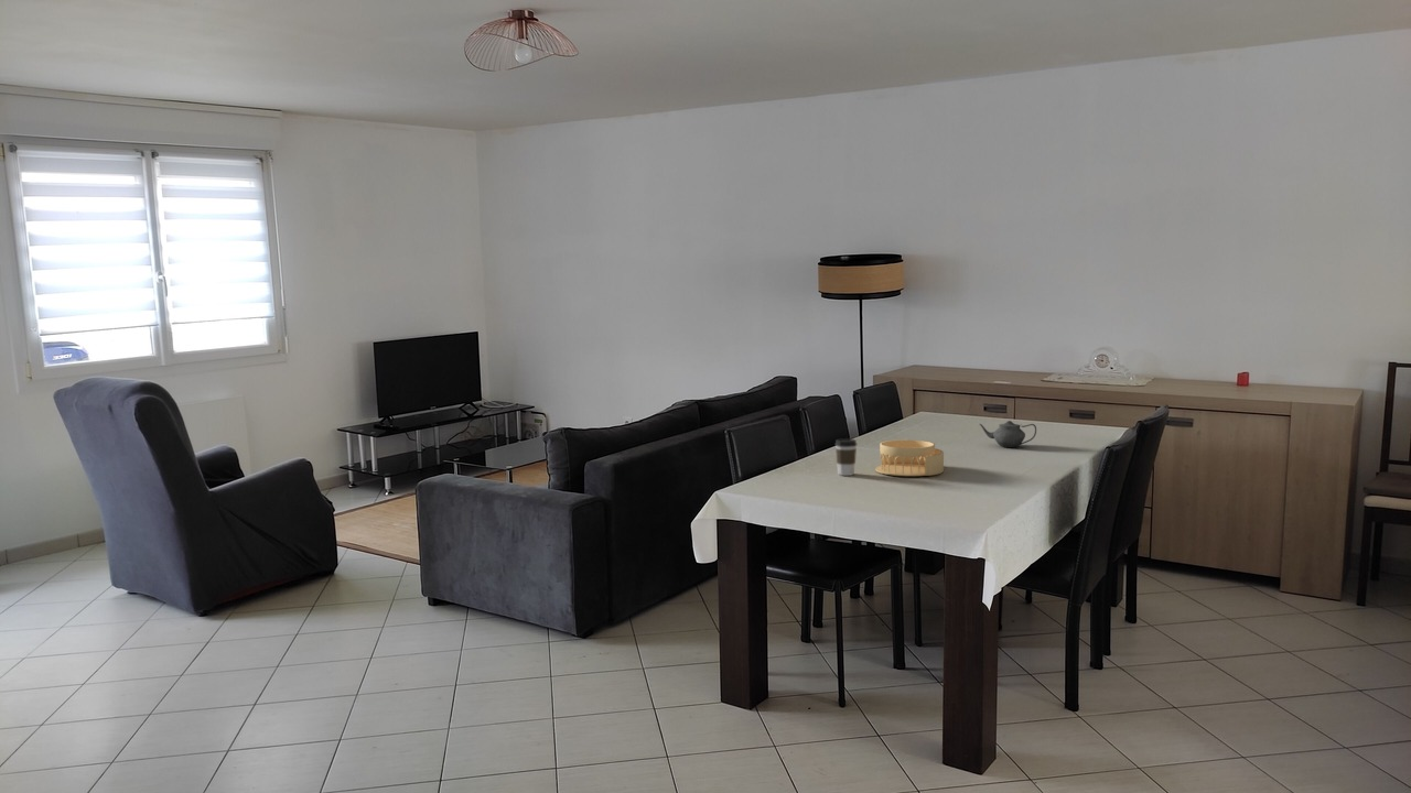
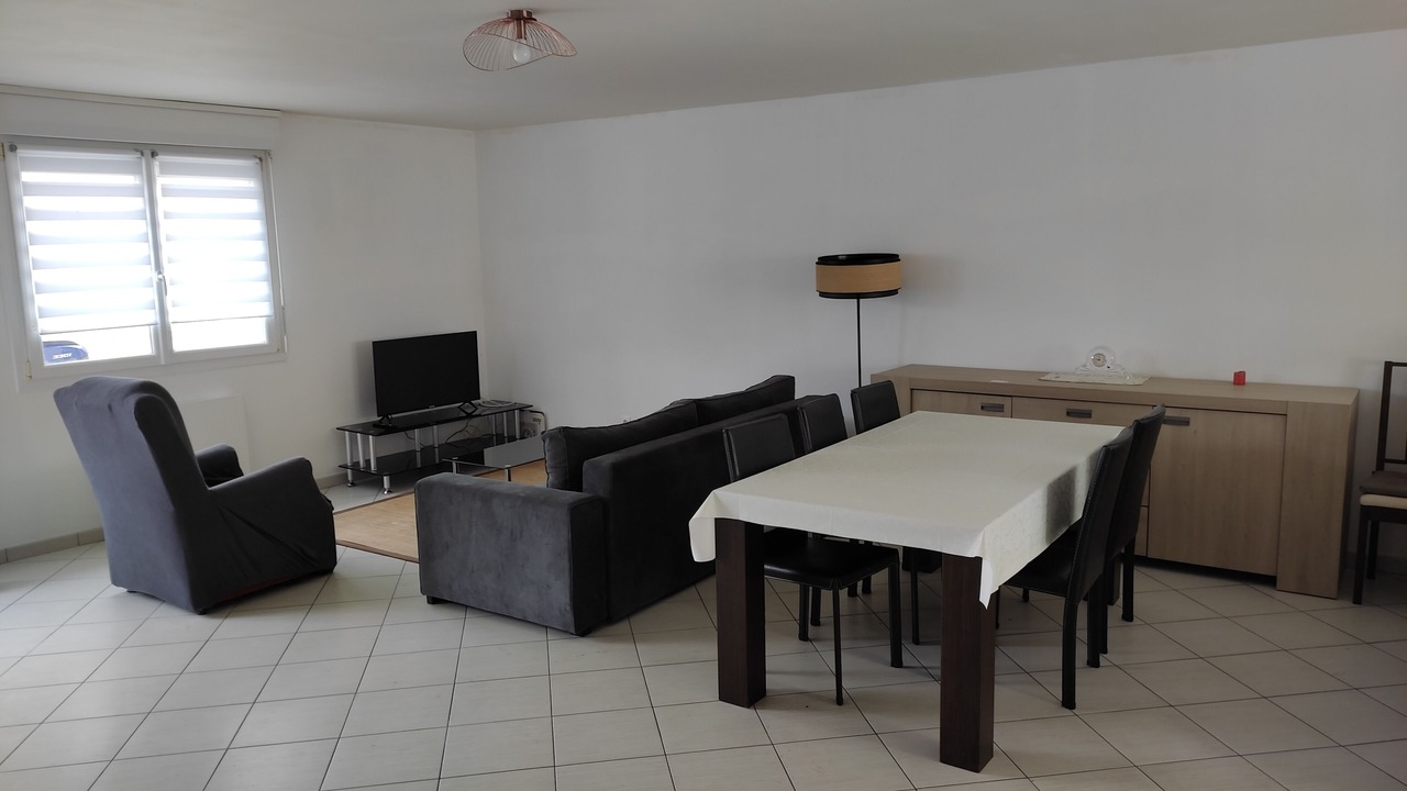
- coffee cup [834,437,858,477]
- teapot [979,420,1037,448]
- architectural model [875,438,945,477]
